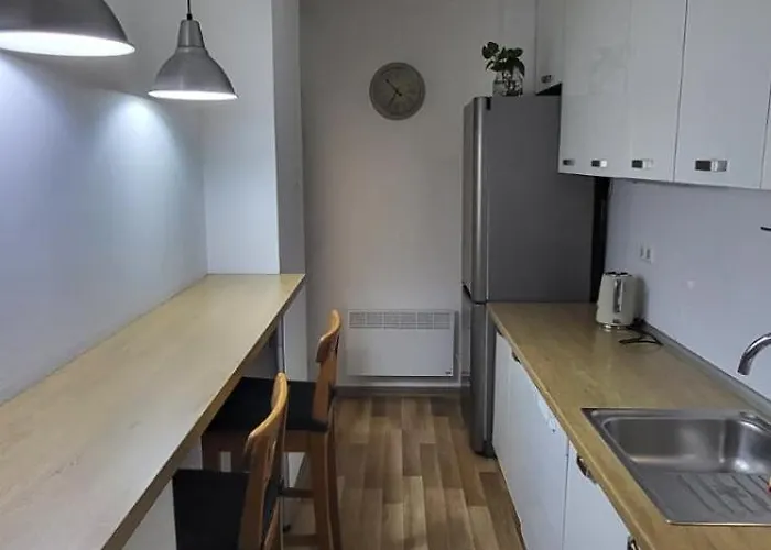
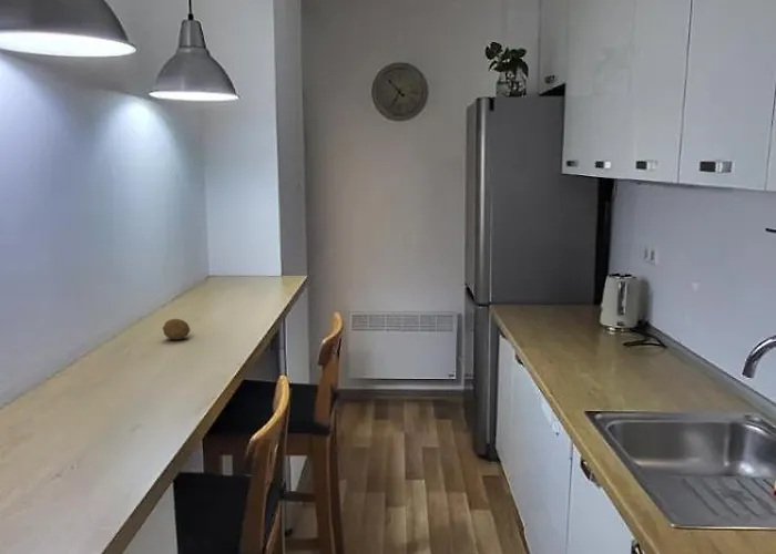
+ fruit [162,318,191,340]
